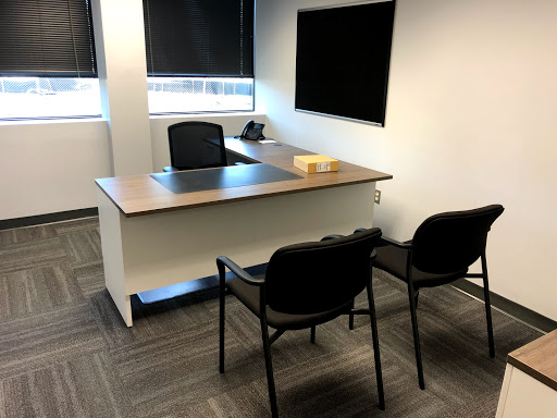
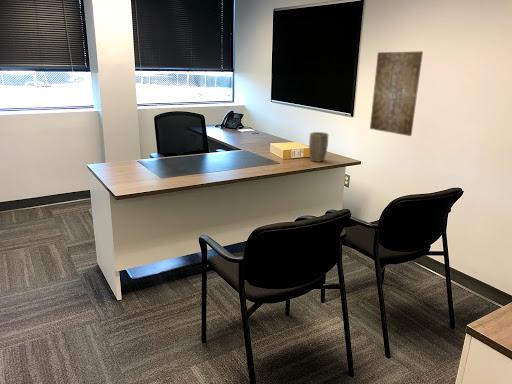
+ plant pot [308,131,329,163]
+ wall art [369,50,424,137]
